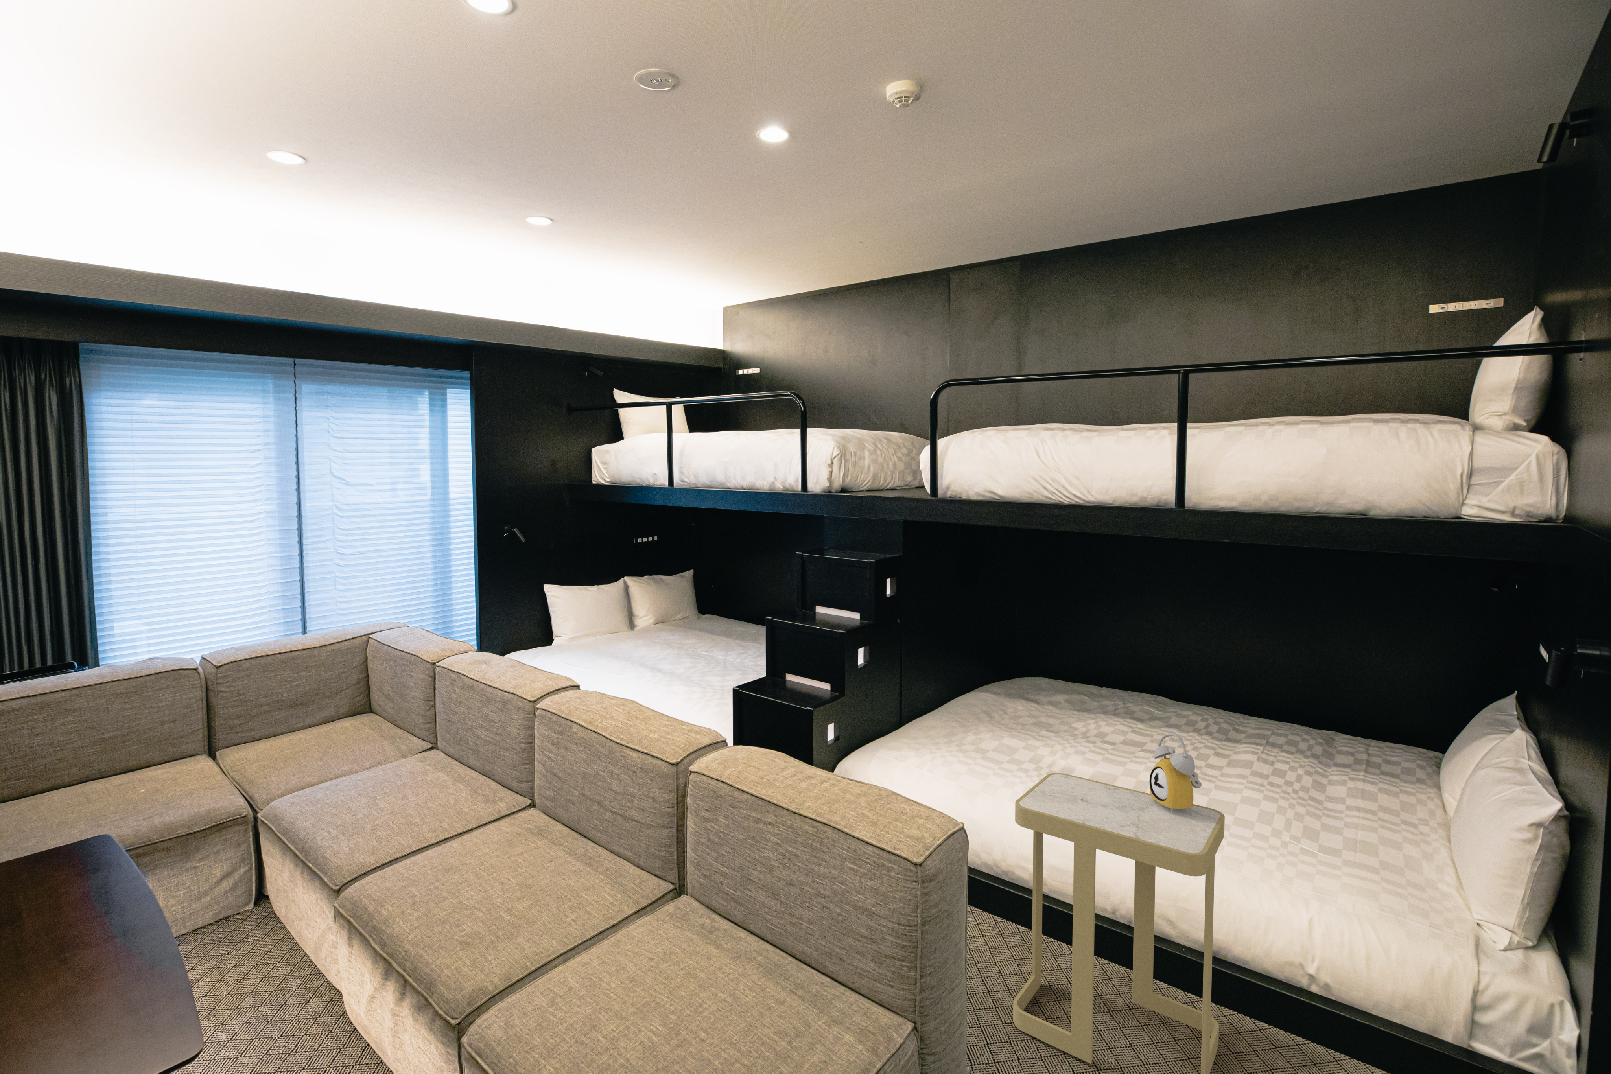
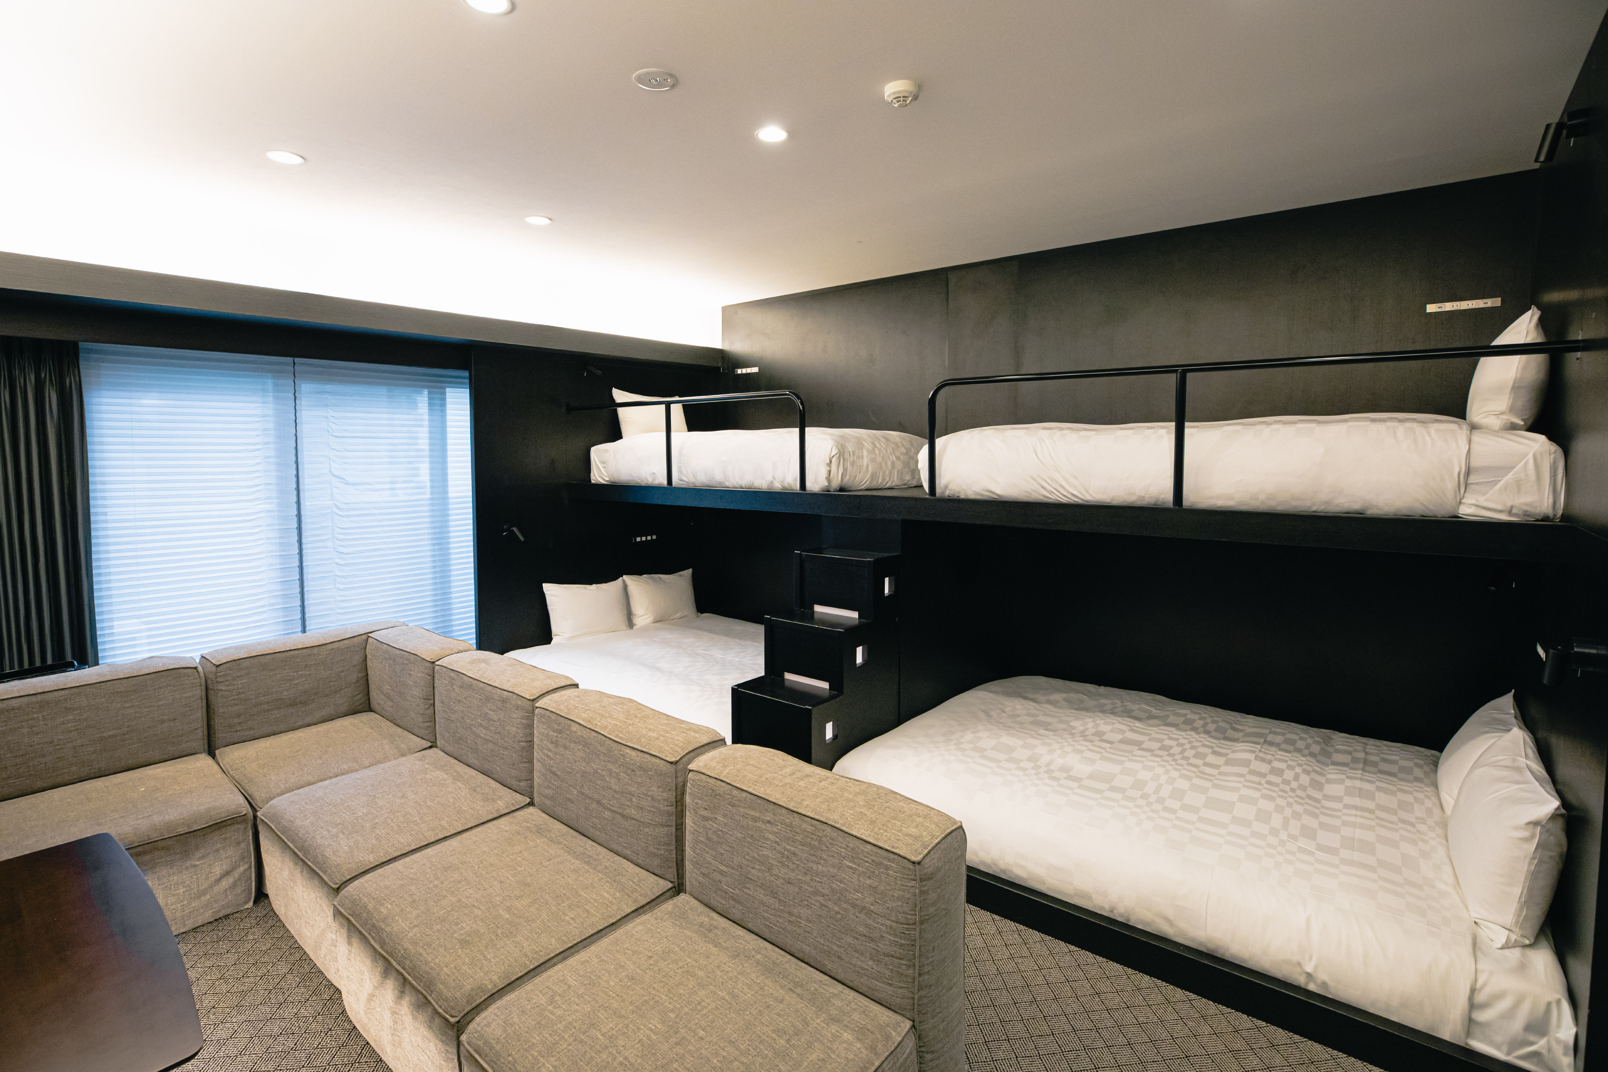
- alarm clock [1150,732,1202,816]
- side table [1013,772,1225,1074]
